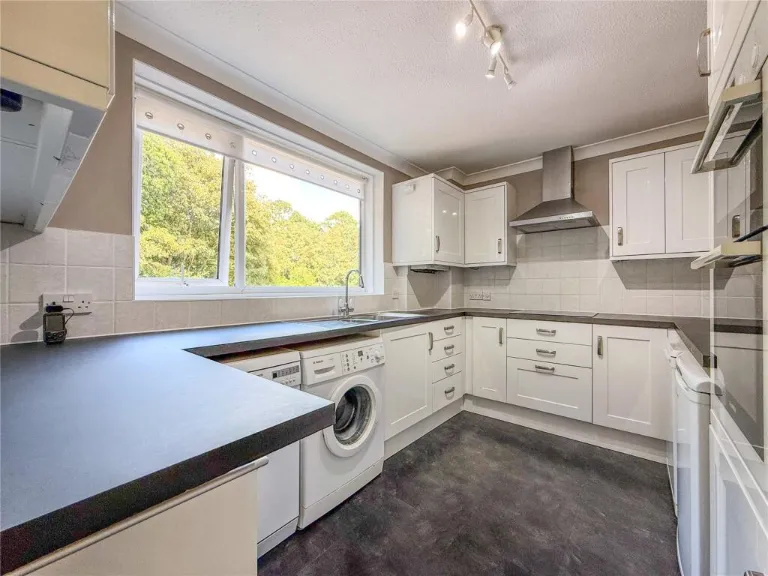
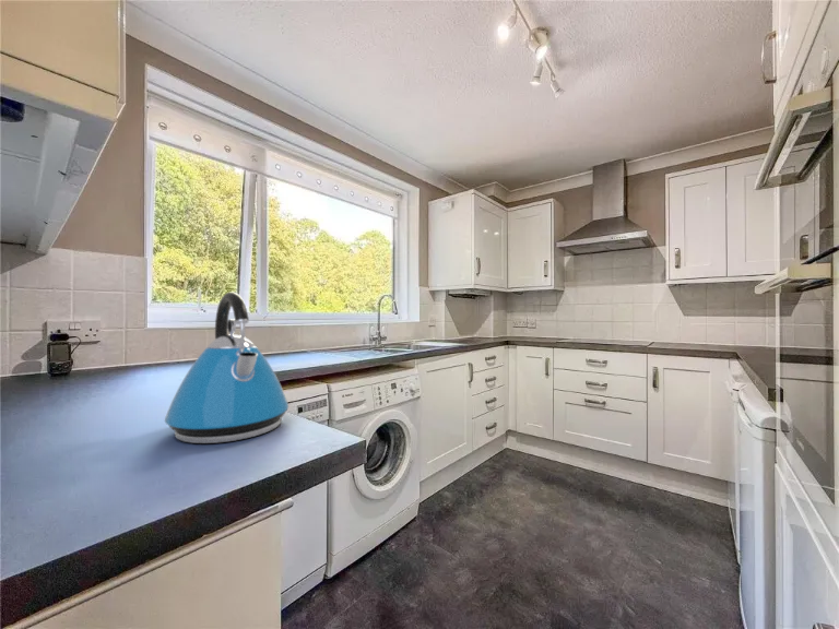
+ kettle [164,290,289,444]
